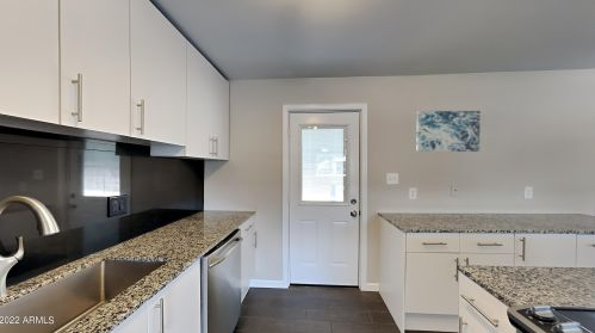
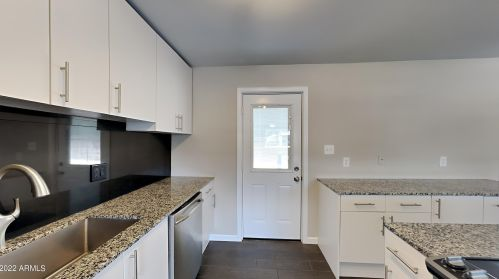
- wall art [415,110,482,153]
